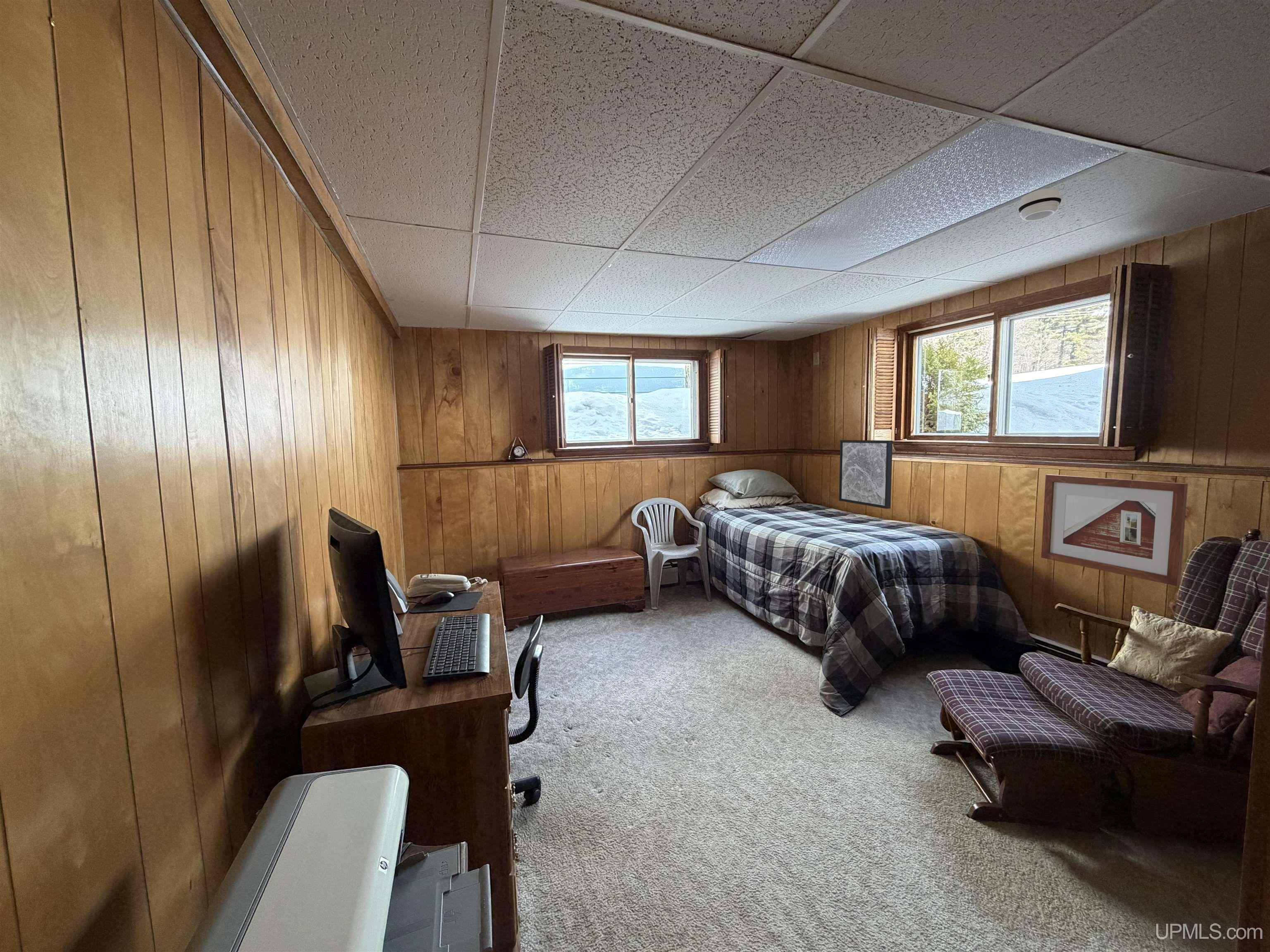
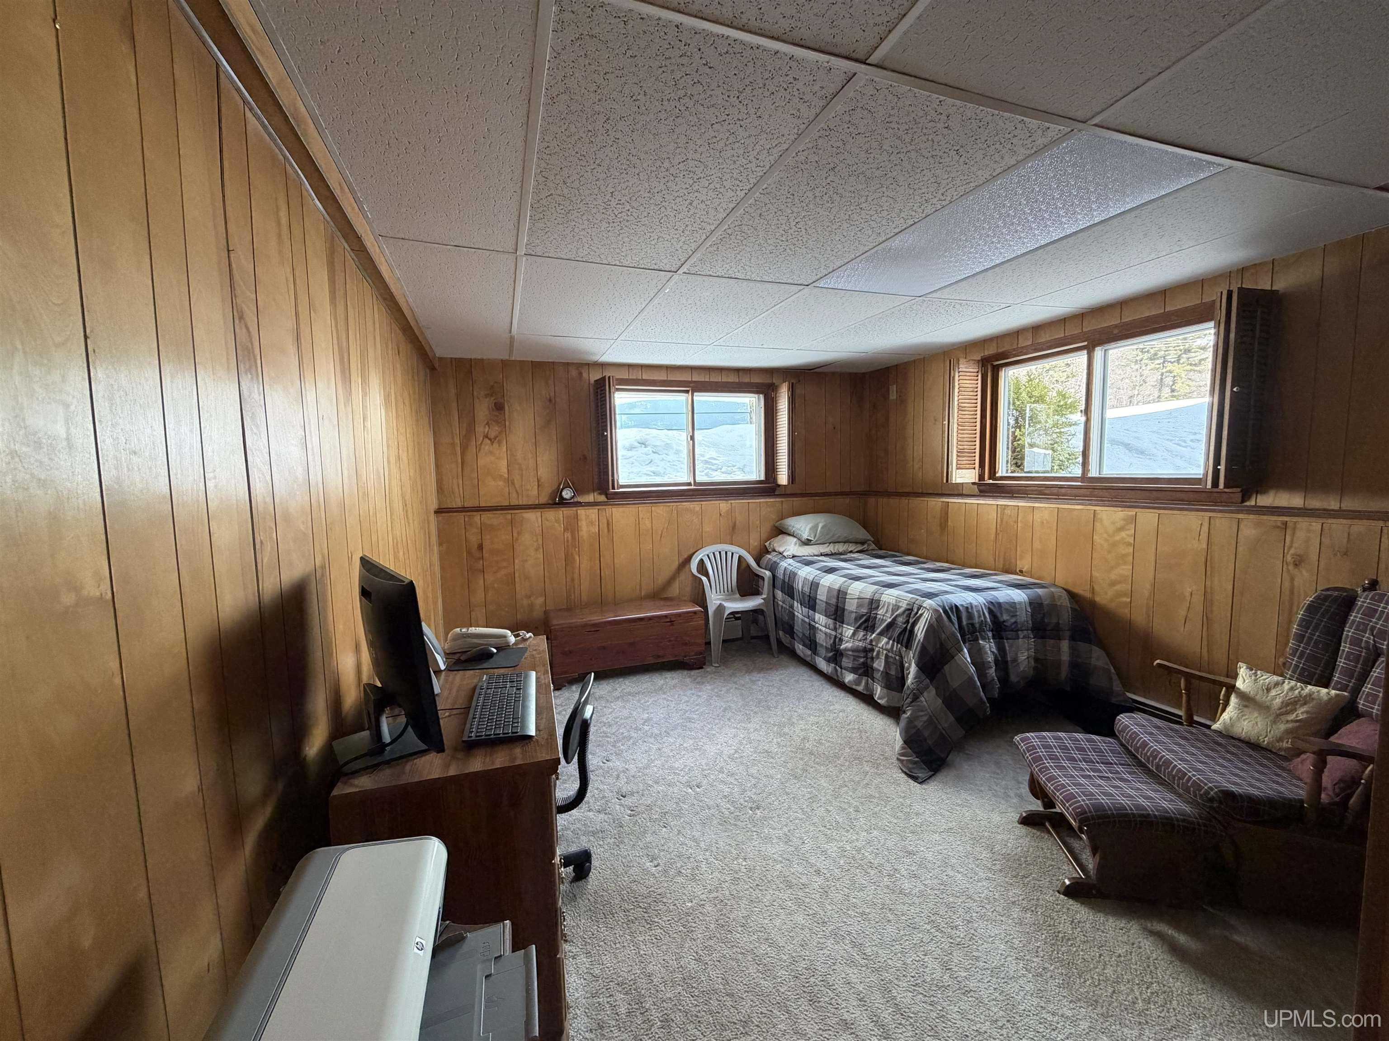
- wall art [839,440,893,509]
- smoke detector [1018,188,1062,221]
- picture frame [1041,474,1188,586]
